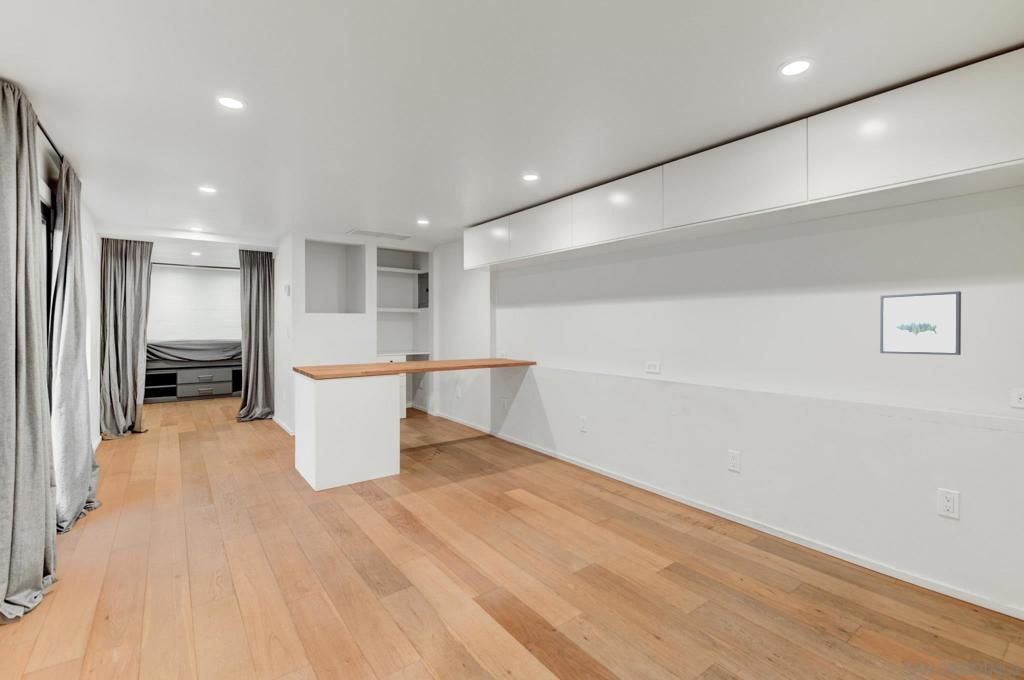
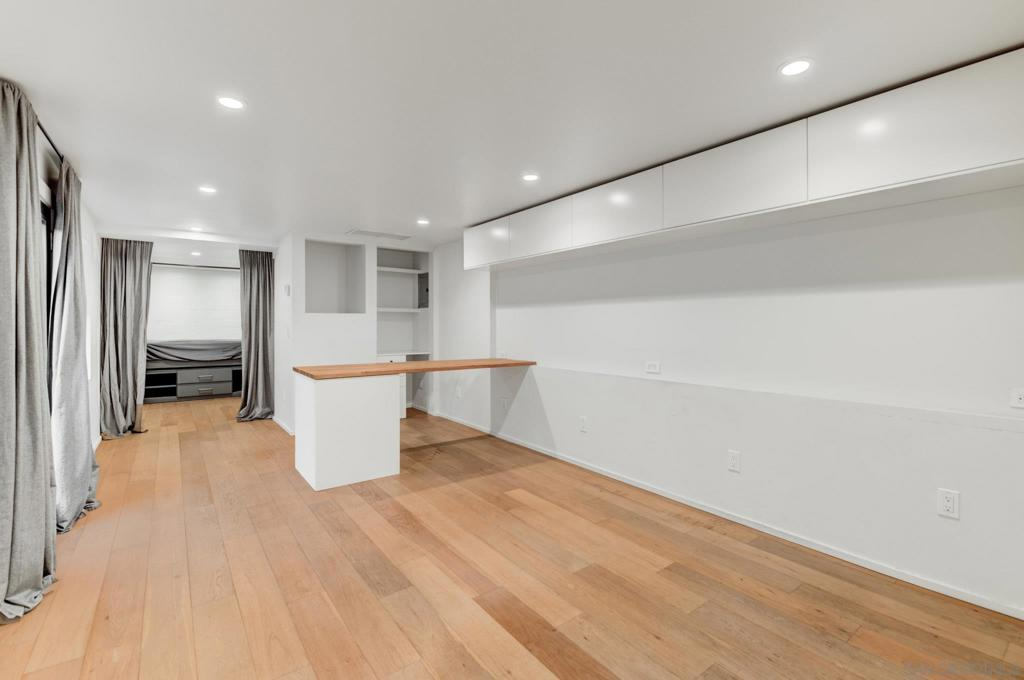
- wall art [879,290,962,356]
